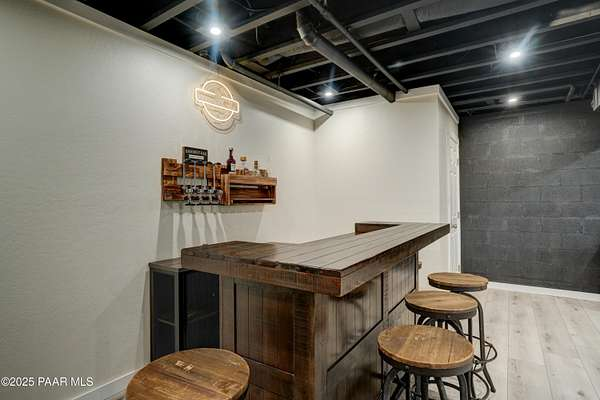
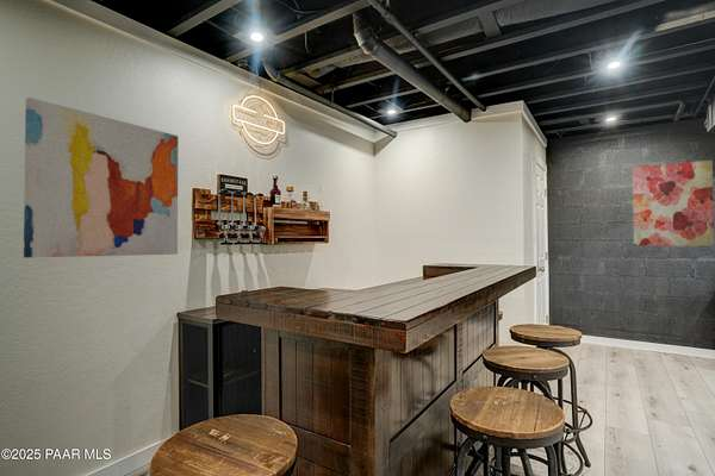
+ wall art [632,159,715,248]
+ wall art [23,96,180,258]
